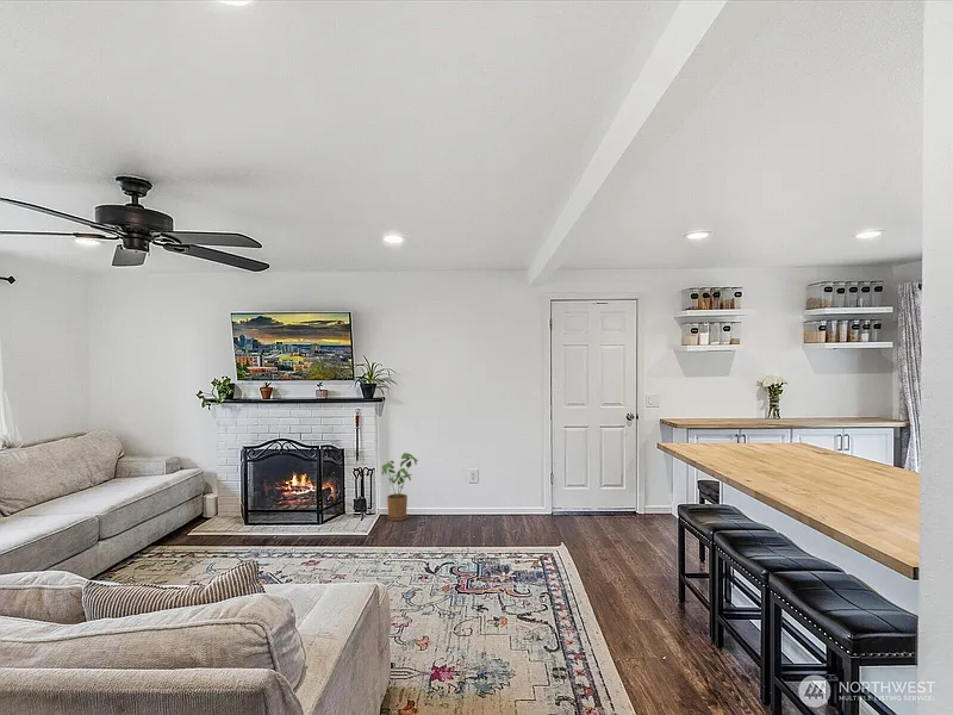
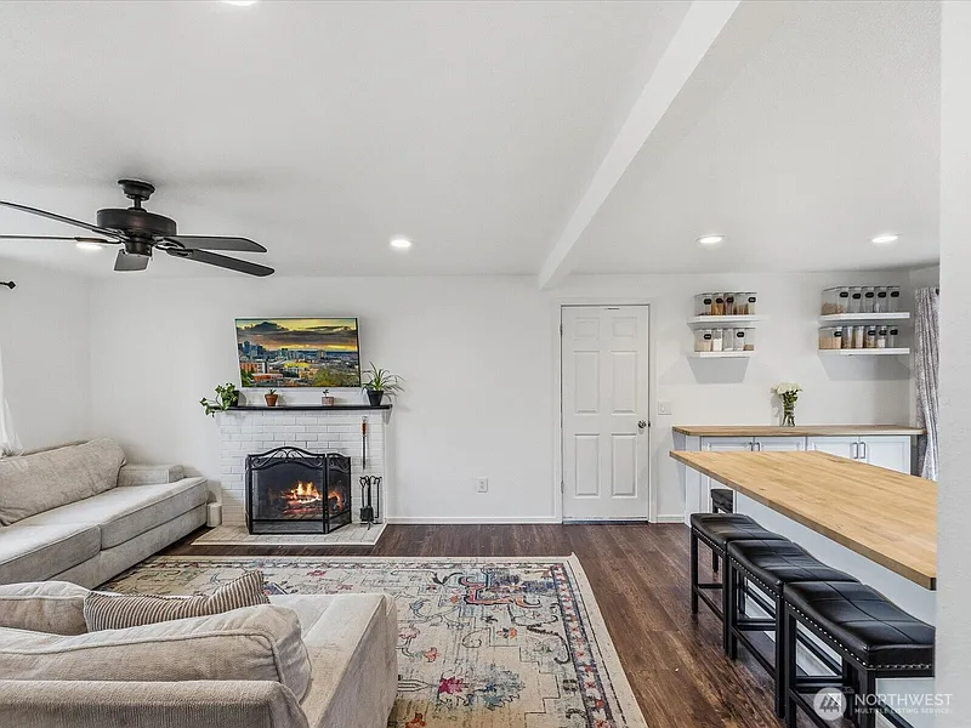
- house plant [381,452,419,522]
